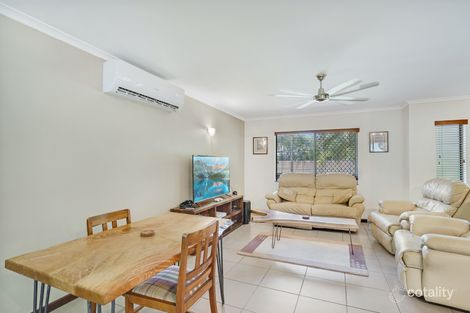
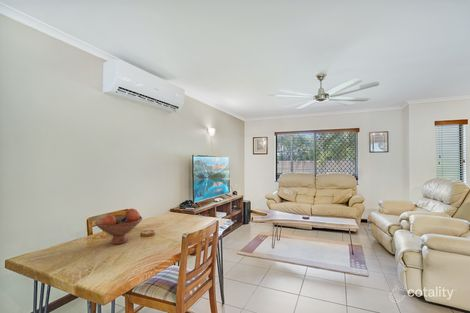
+ fruit bowl [94,208,143,245]
